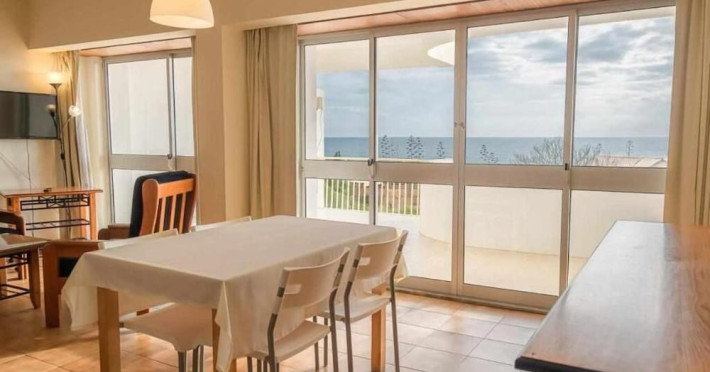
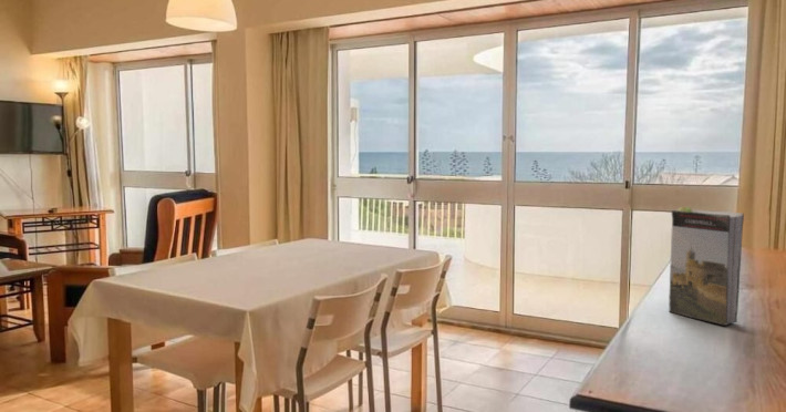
+ book [668,206,745,327]
